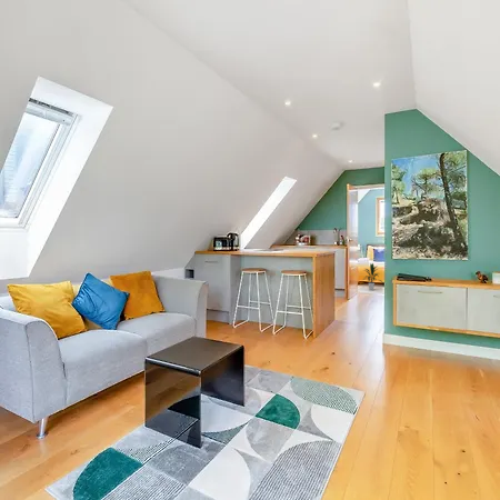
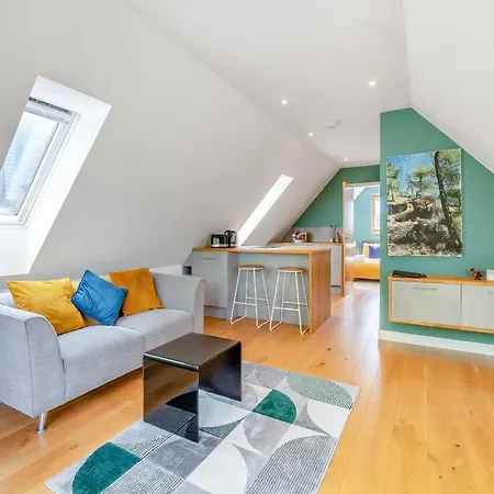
- indoor plant [361,262,384,291]
